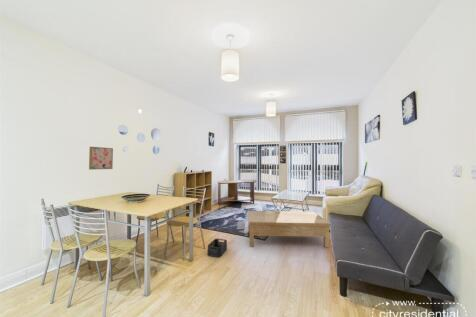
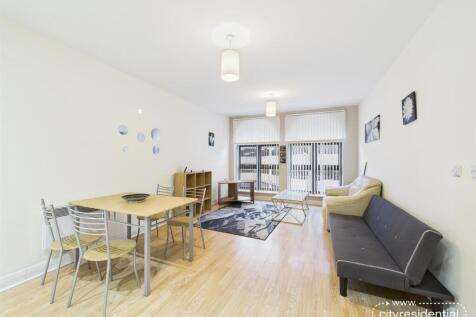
- coffee table [246,210,332,248]
- storage bin [207,238,228,258]
- wall art [88,146,114,171]
